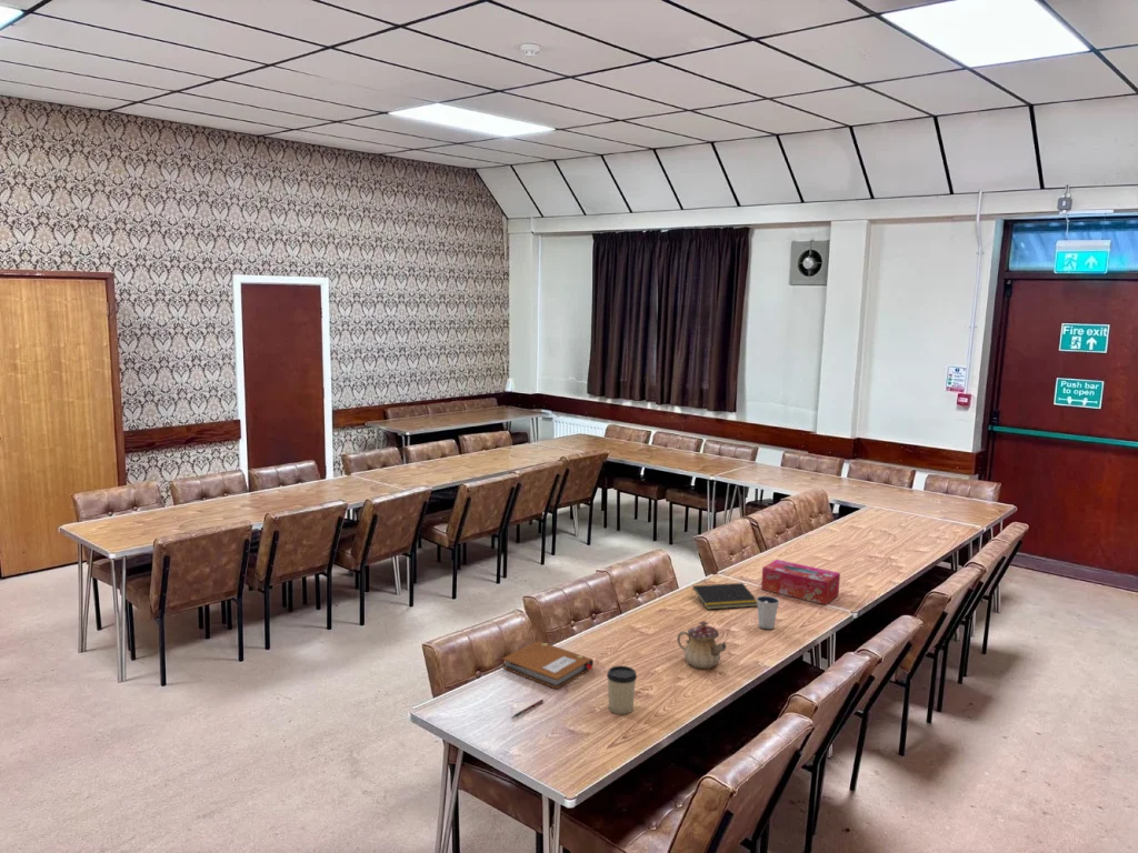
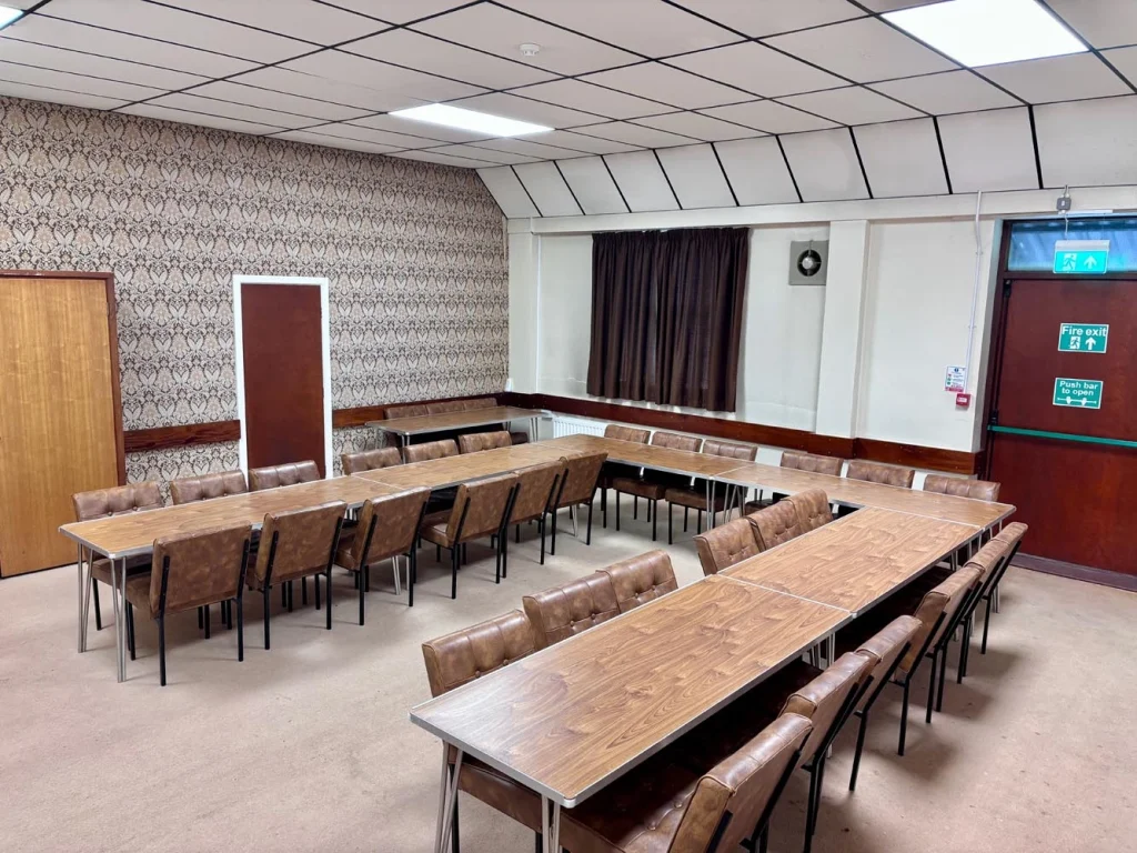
- notepad [690,582,758,611]
- teapot [676,620,728,670]
- pen [510,699,545,720]
- dixie cup [756,594,780,630]
- notebook [501,640,595,690]
- tissue box [760,559,841,606]
- cup [606,664,638,715]
